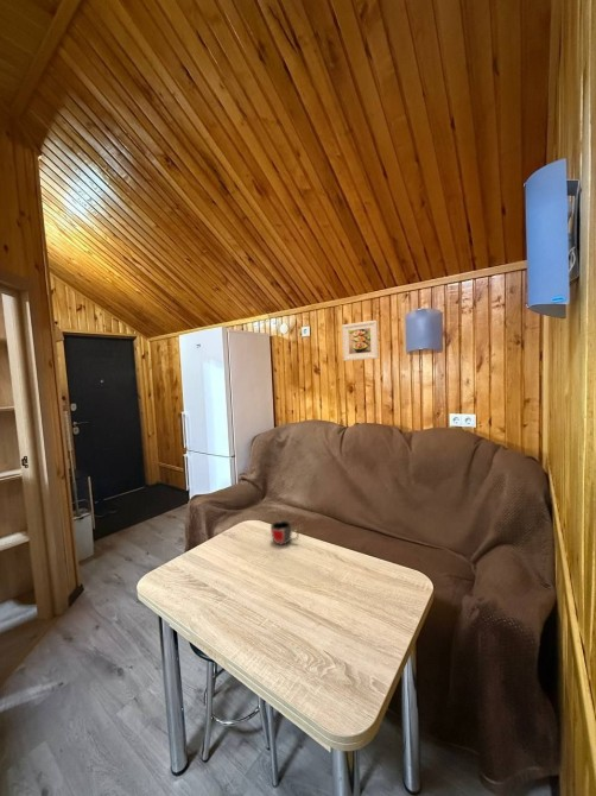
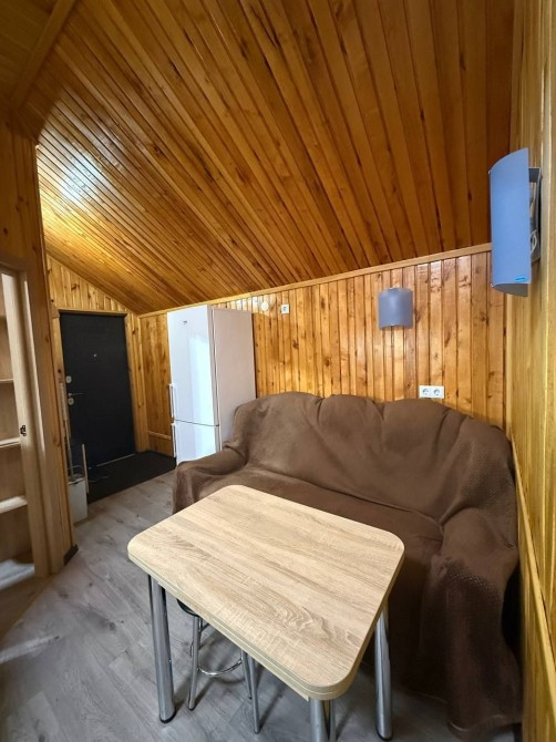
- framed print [341,320,380,362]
- mug [270,519,300,547]
